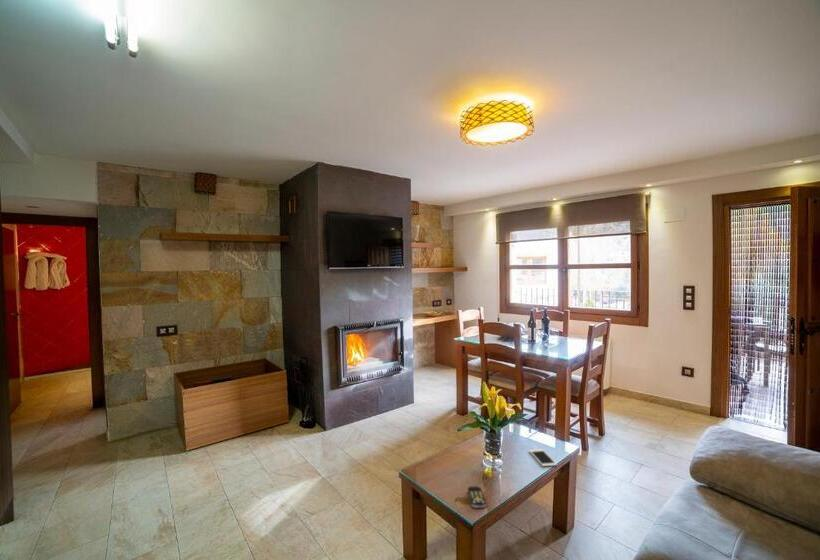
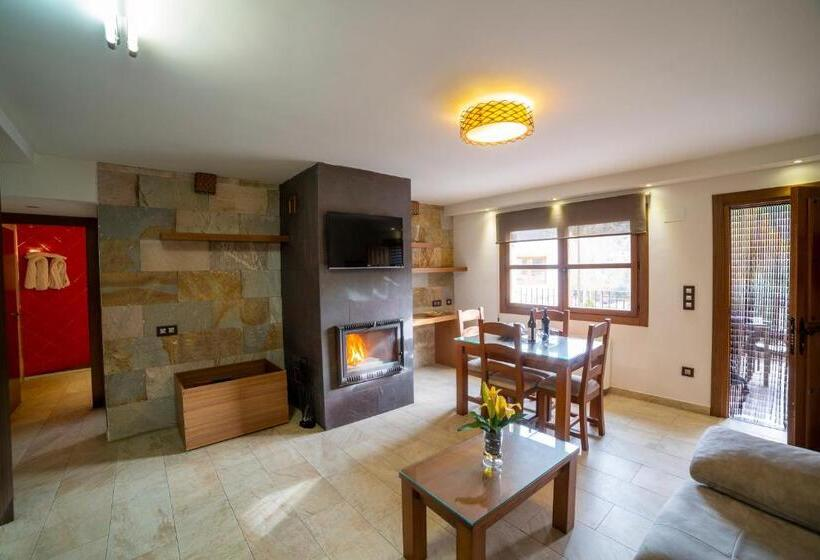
- cell phone [528,448,558,467]
- remote control [467,485,487,509]
